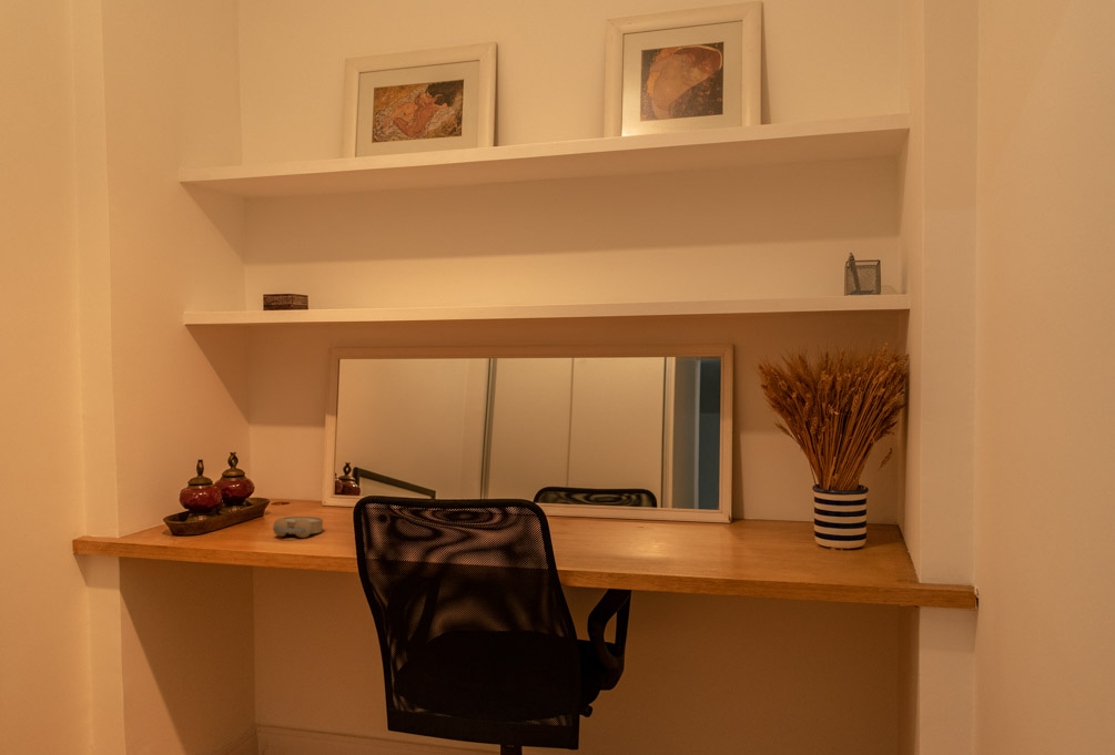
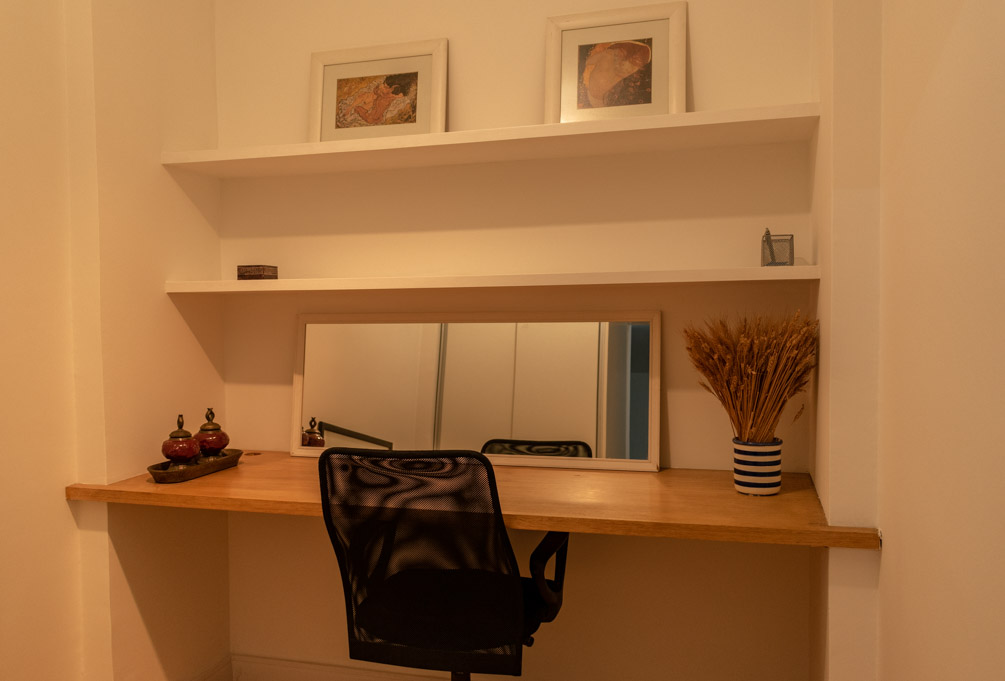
- alarm clock [272,516,324,539]
